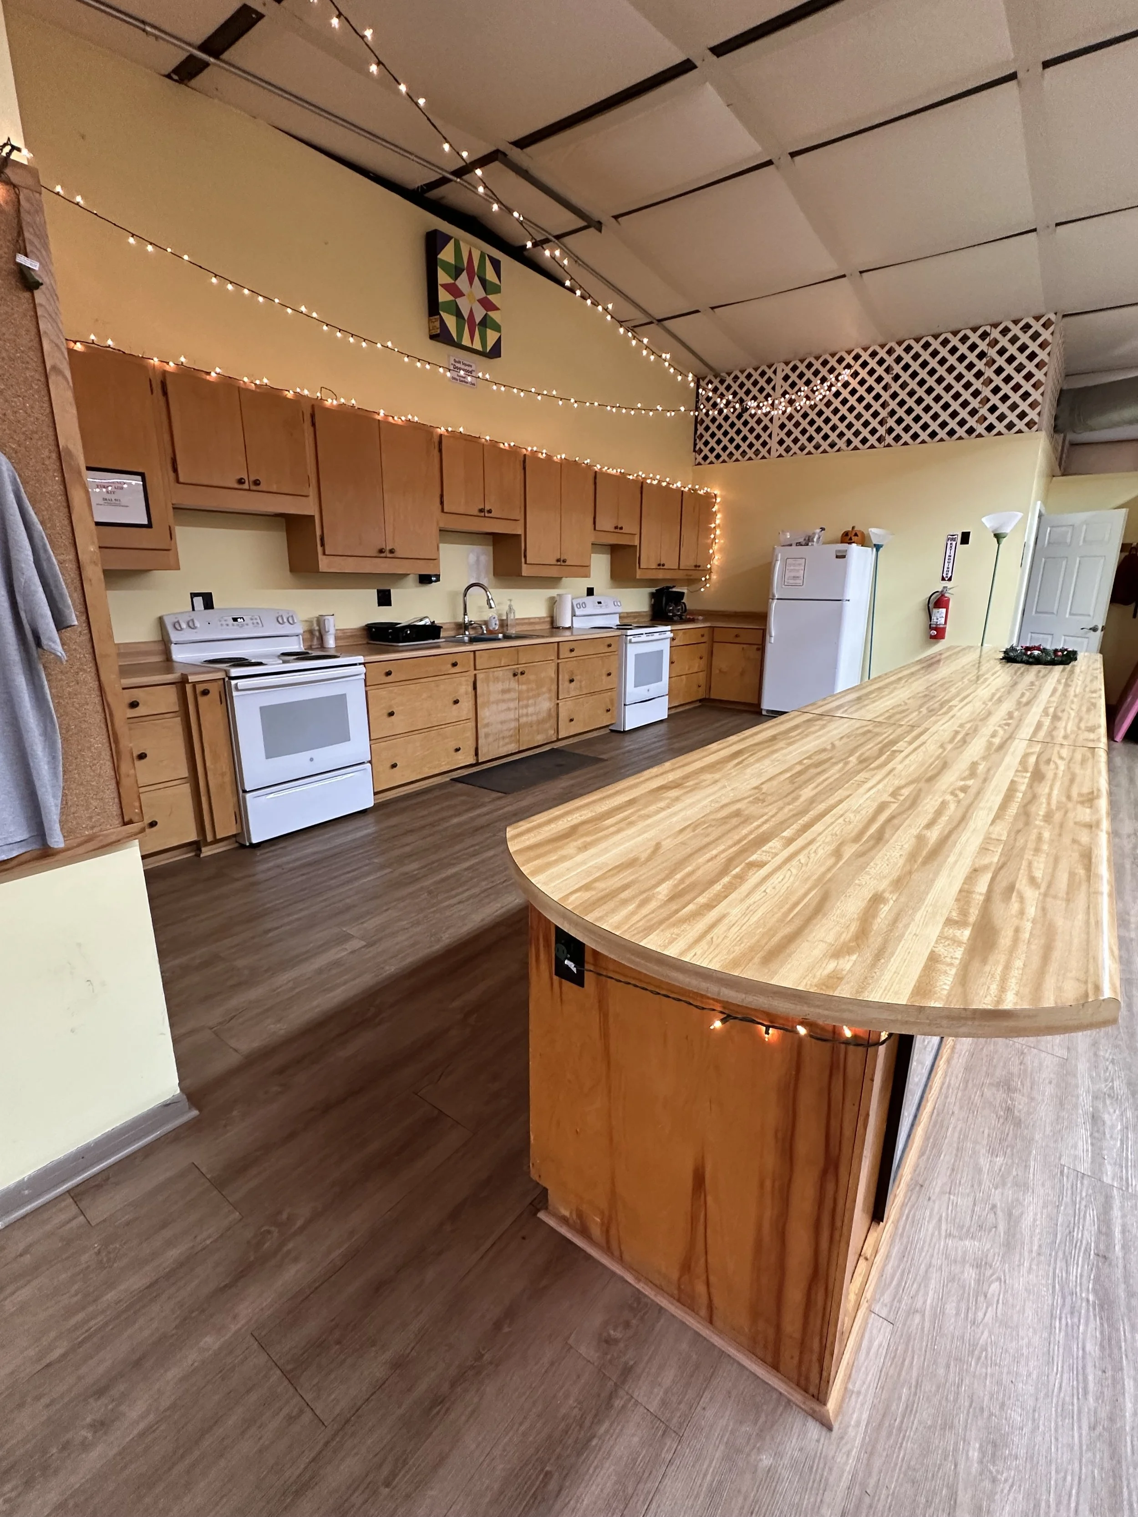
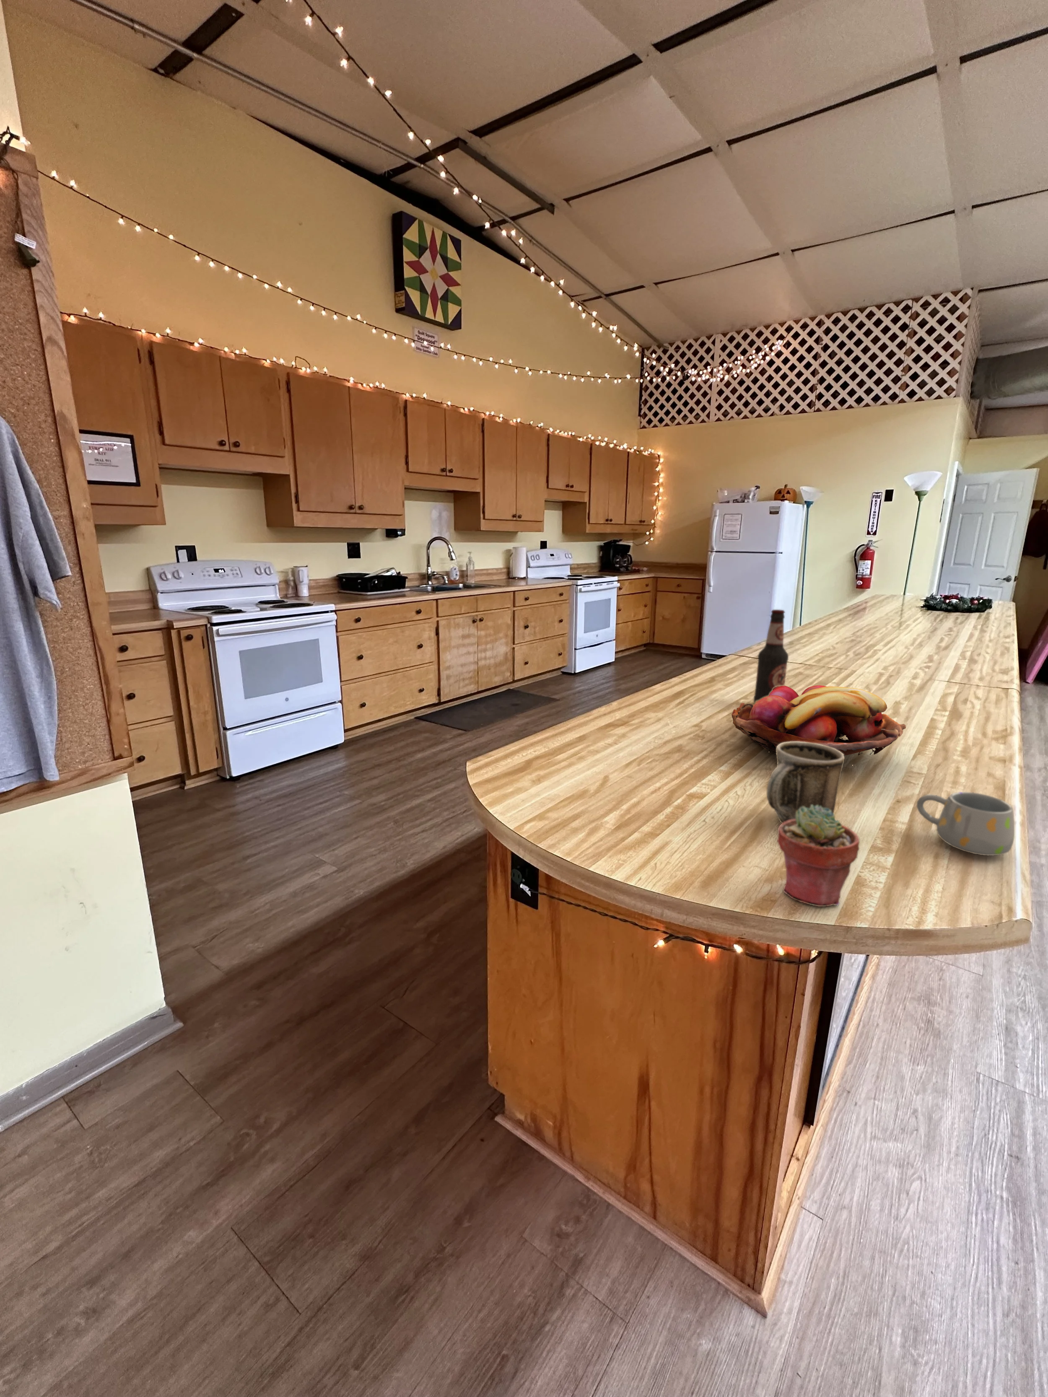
+ mug [916,792,1015,855]
+ potted succulent [777,805,860,907]
+ mug [766,742,845,823]
+ bottle [753,609,789,703]
+ fruit basket [731,685,906,768]
